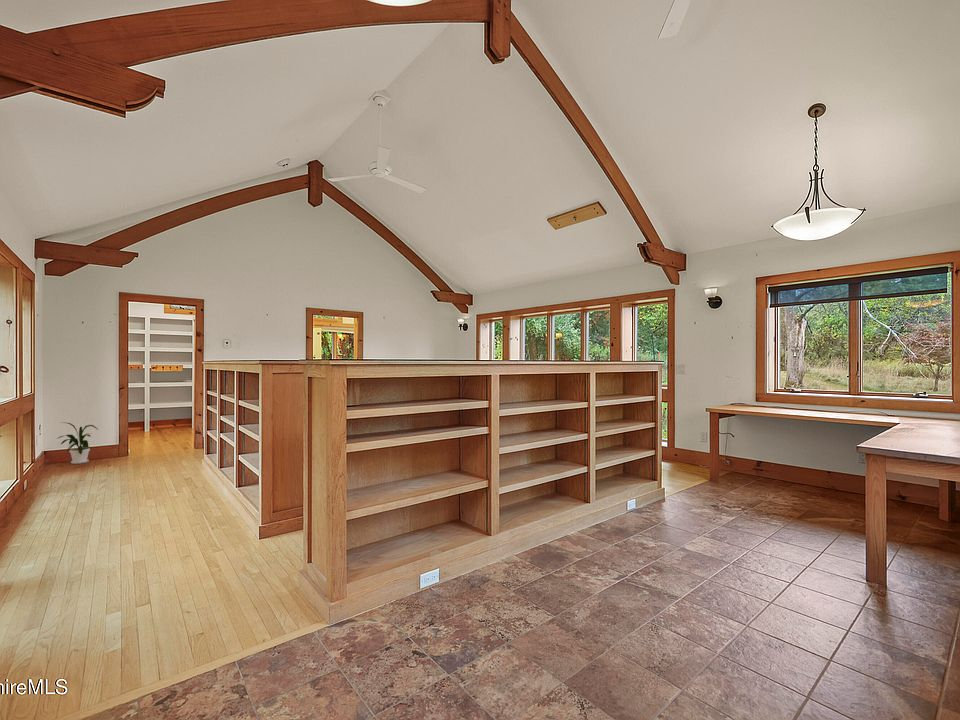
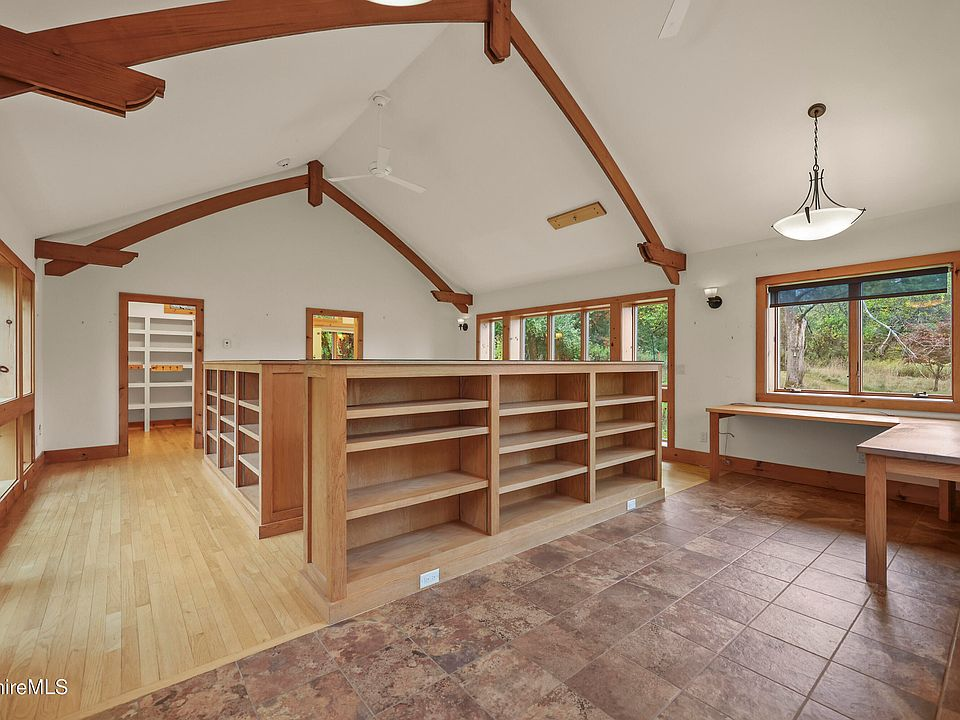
- house plant [56,421,98,465]
